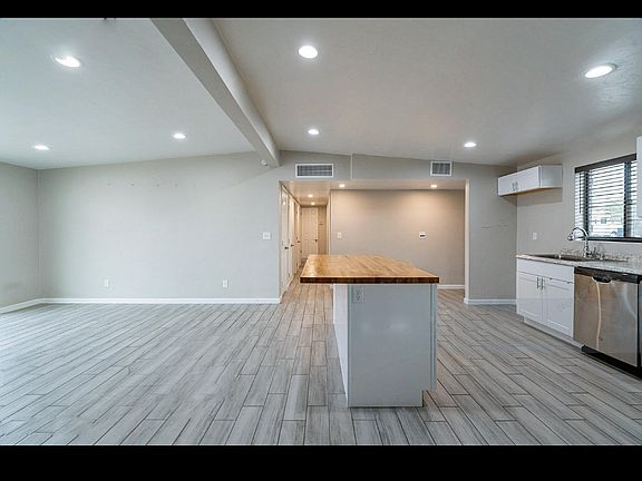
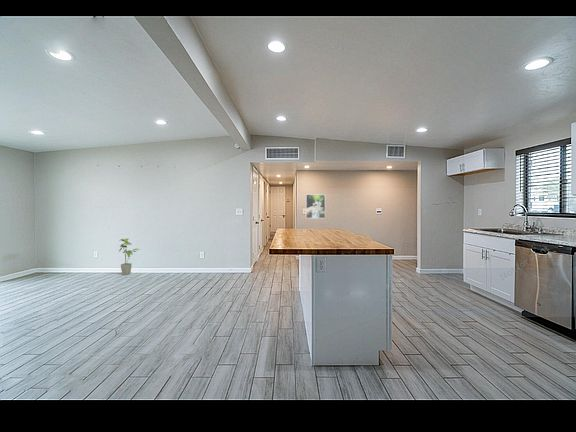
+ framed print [305,194,326,219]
+ house plant [118,238,140,276]
